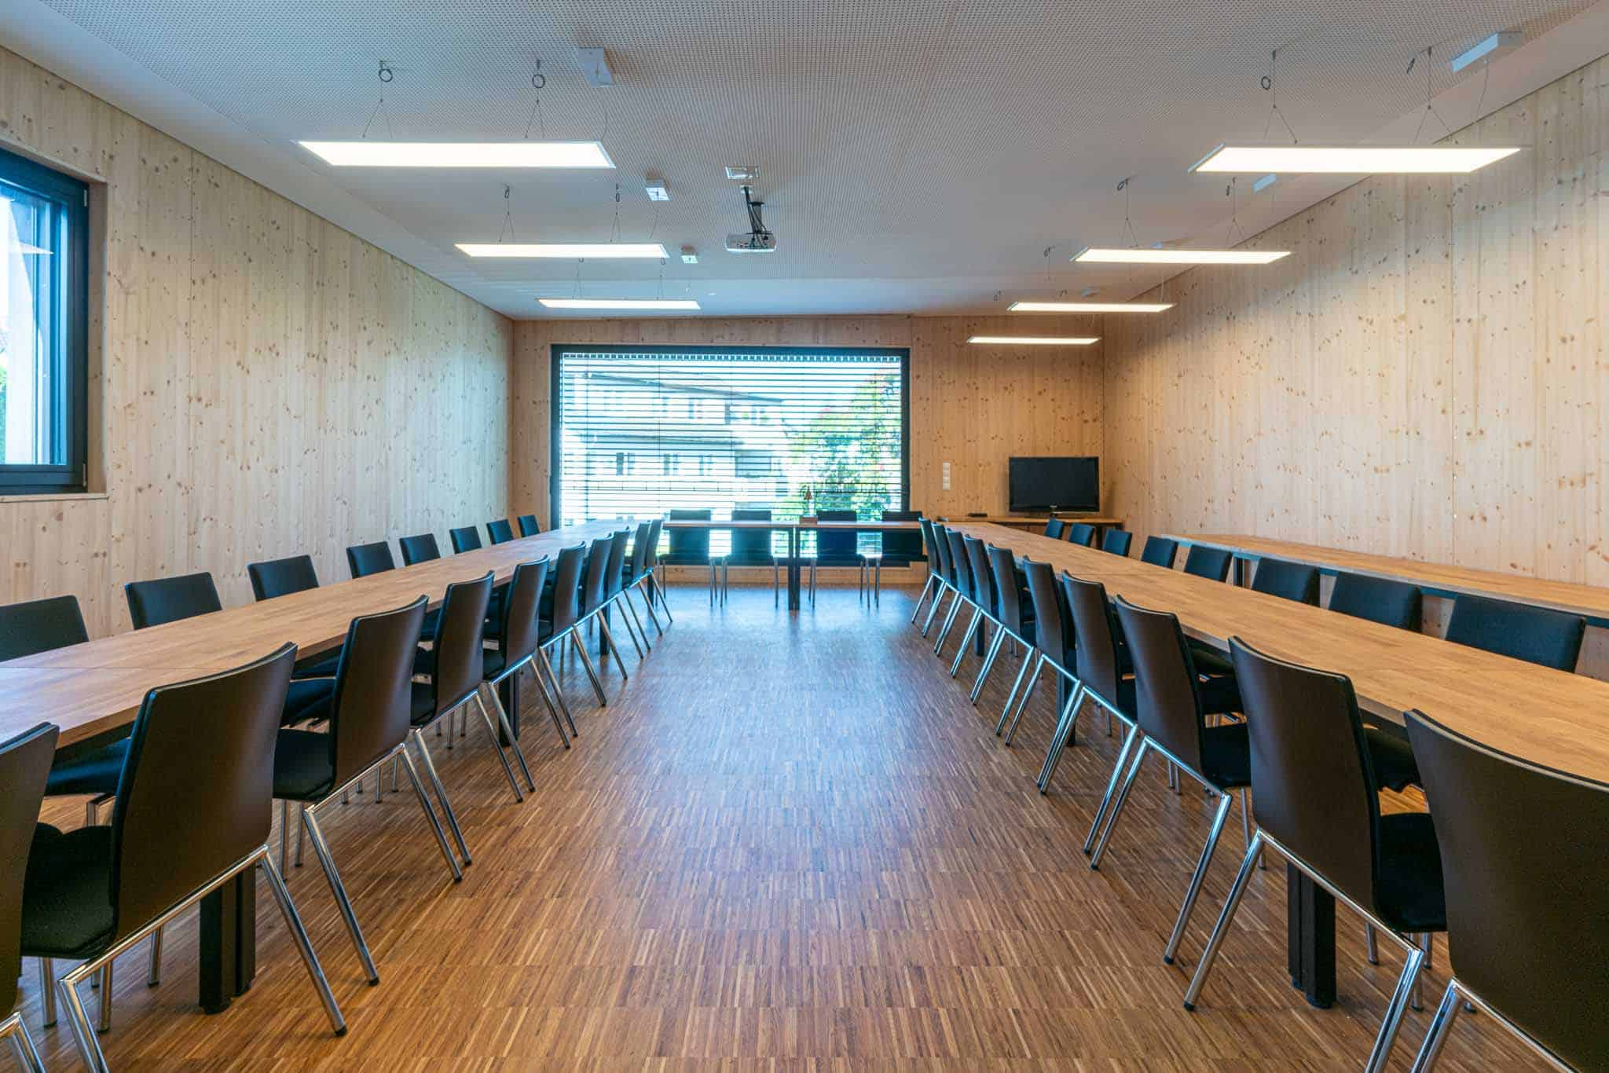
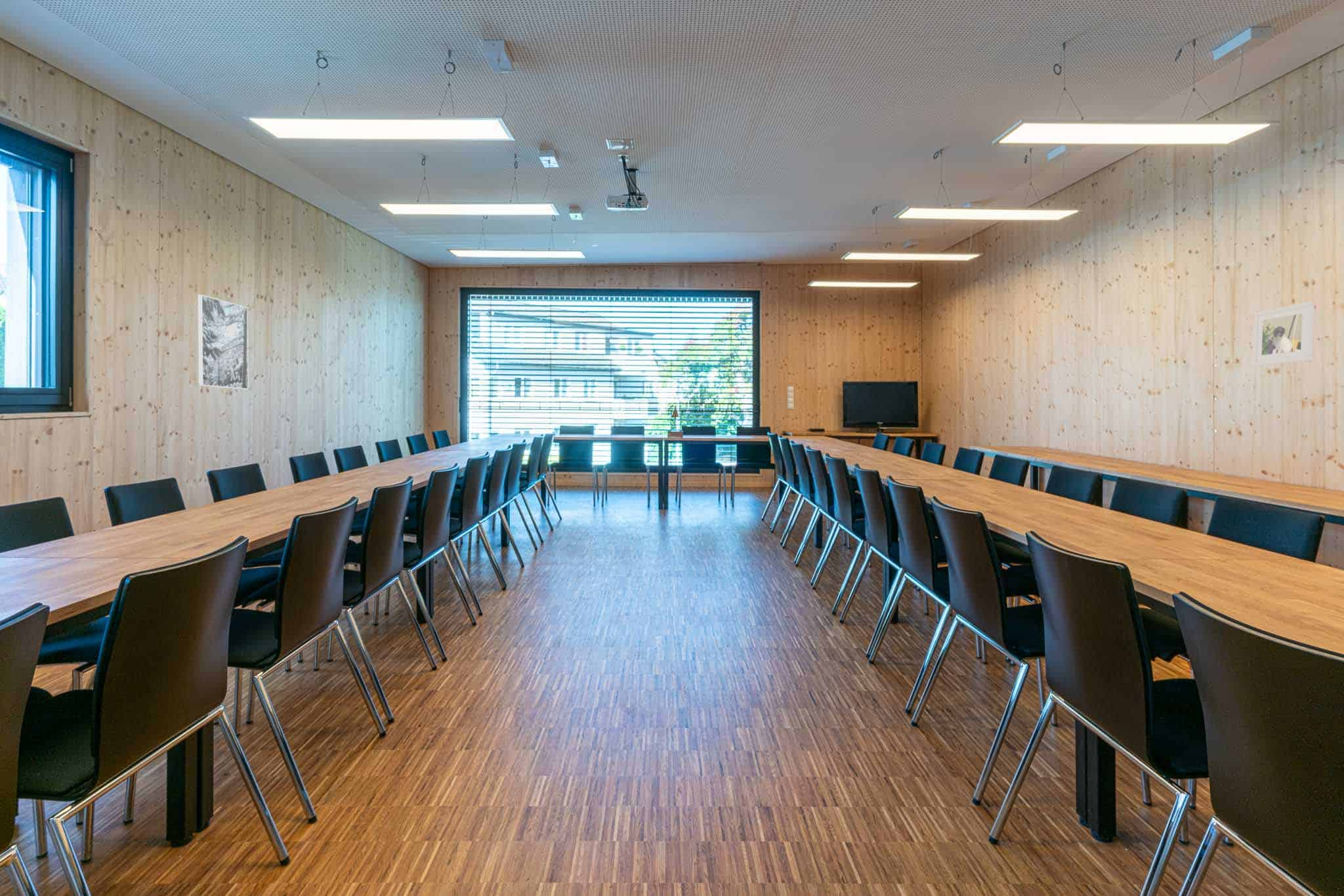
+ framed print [1252,301,1316,366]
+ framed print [197,294,249,390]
